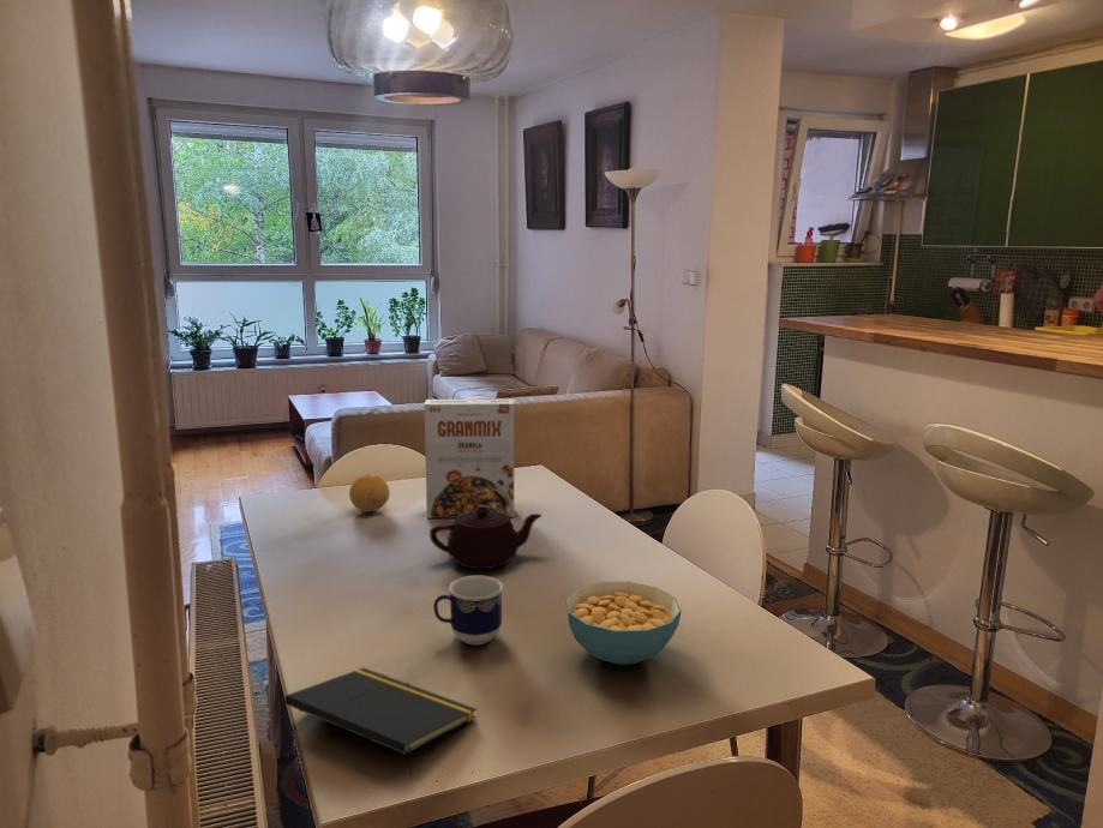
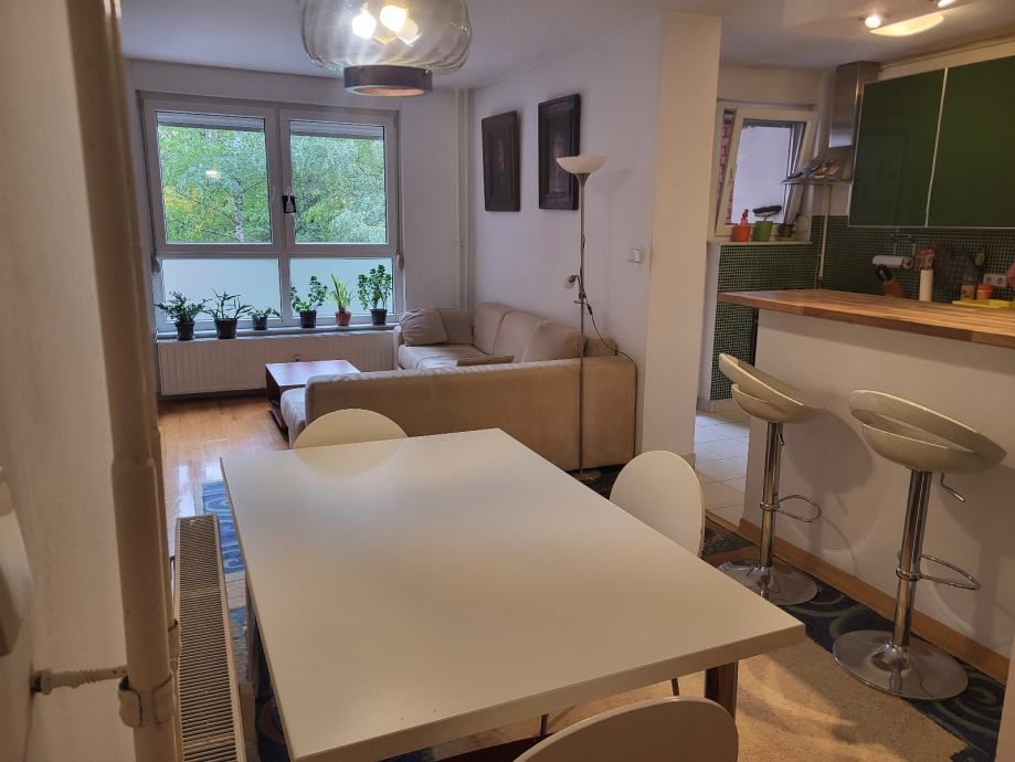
- cup [432,575,504,646]
- teapot [428,506,542,570]
- cereal bowl [564,581,683,666]
- notepad [283,667,478,778]
- cereal box [422,398,515,520]
- fruit [348,473,391,514]
